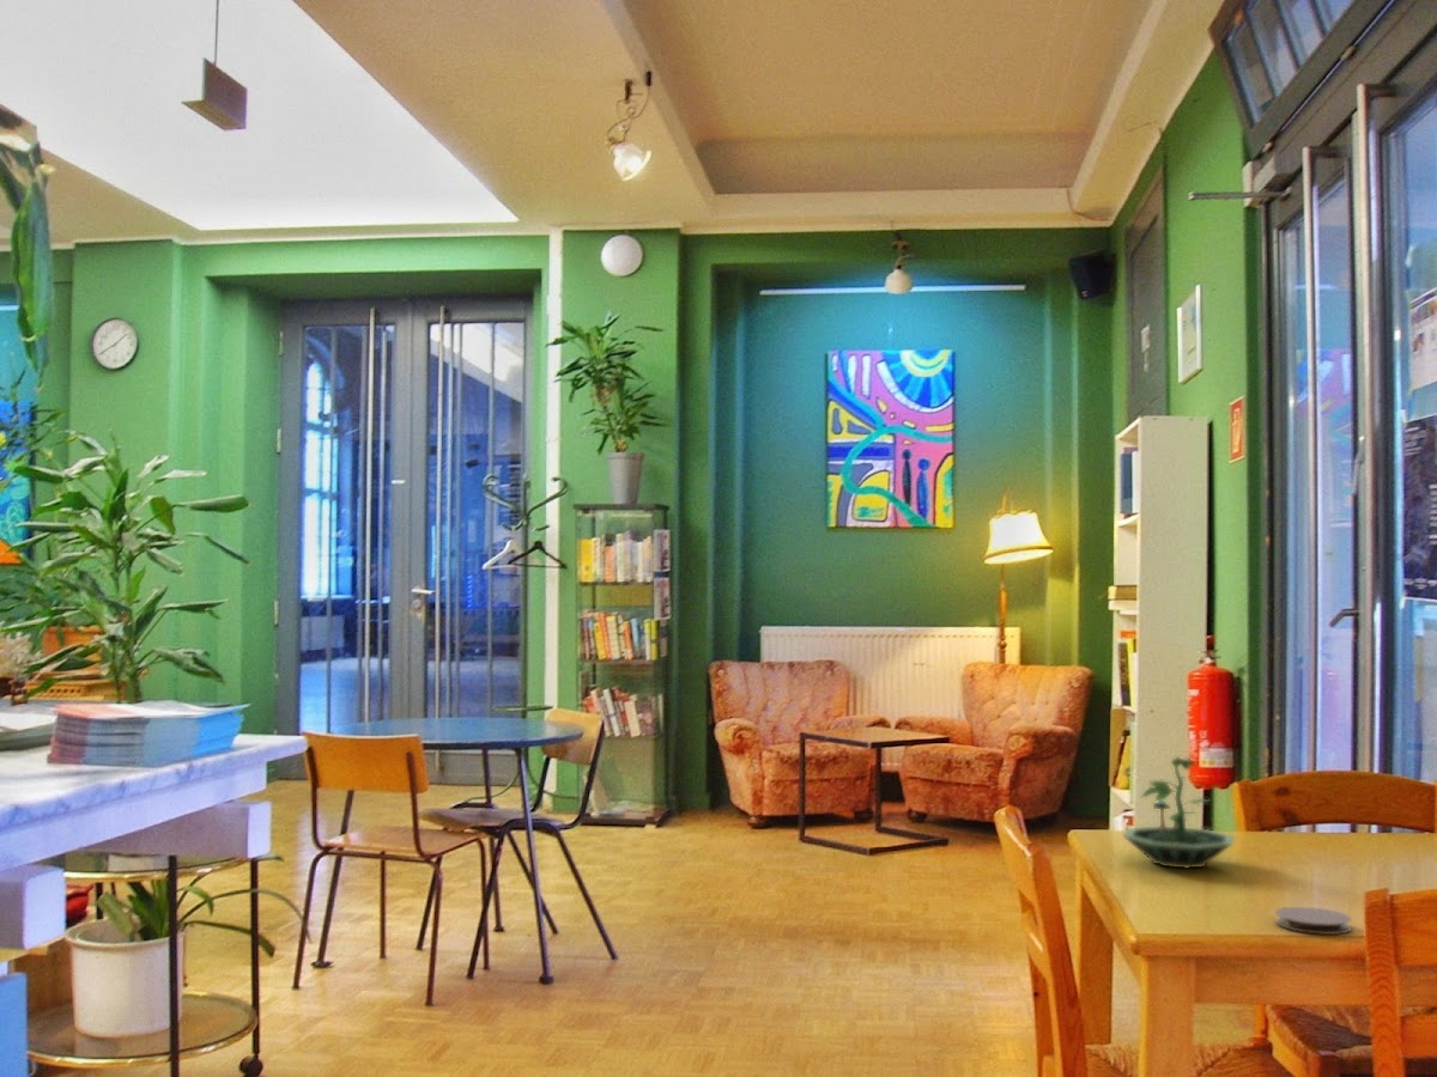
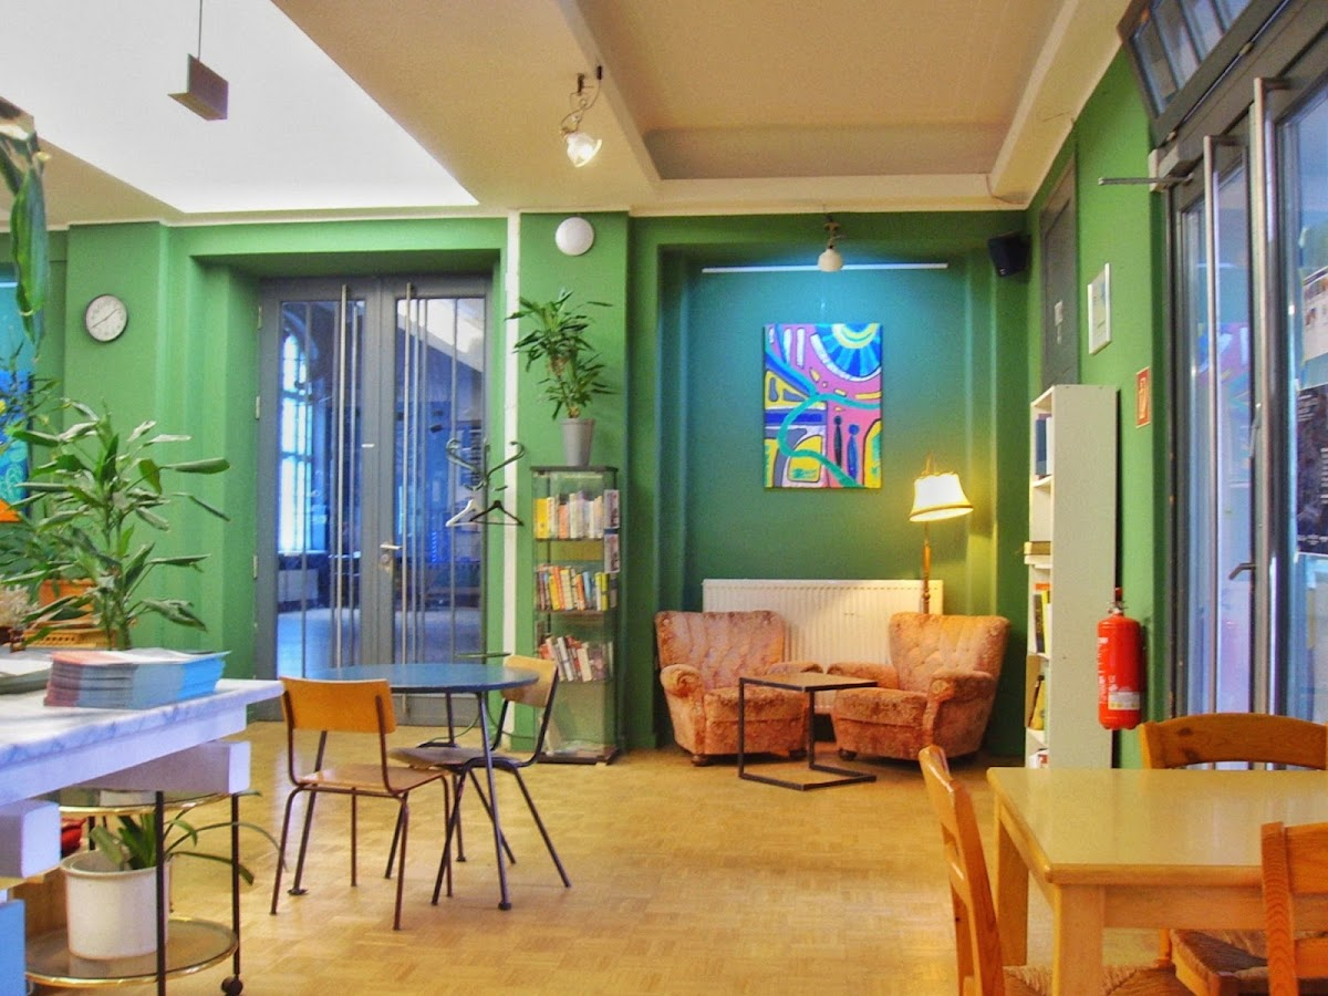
- coaster [1274,906,1352,936]
- terrarium [1121,755,1237,869]
